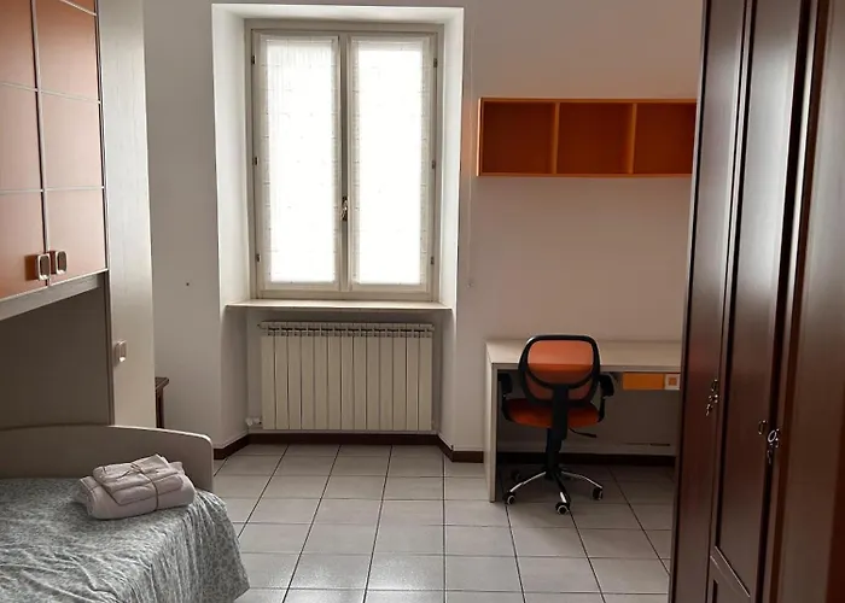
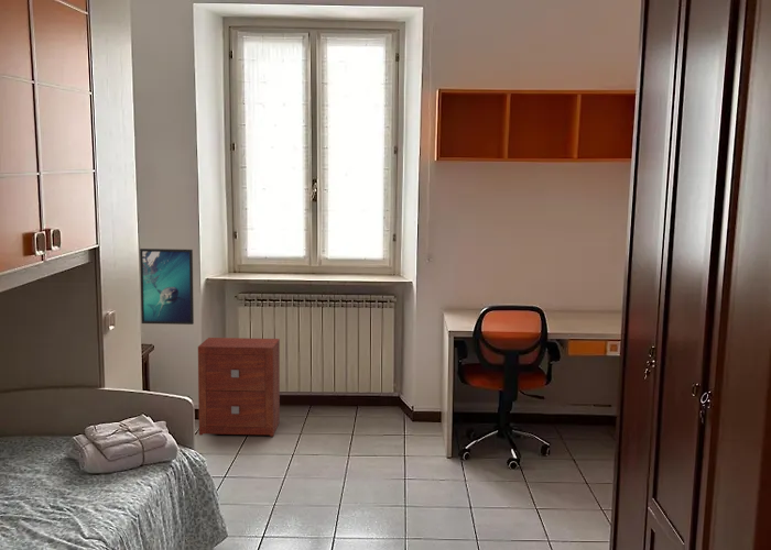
+ nightstand [197,337,281,438]
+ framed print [139,248,195,326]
